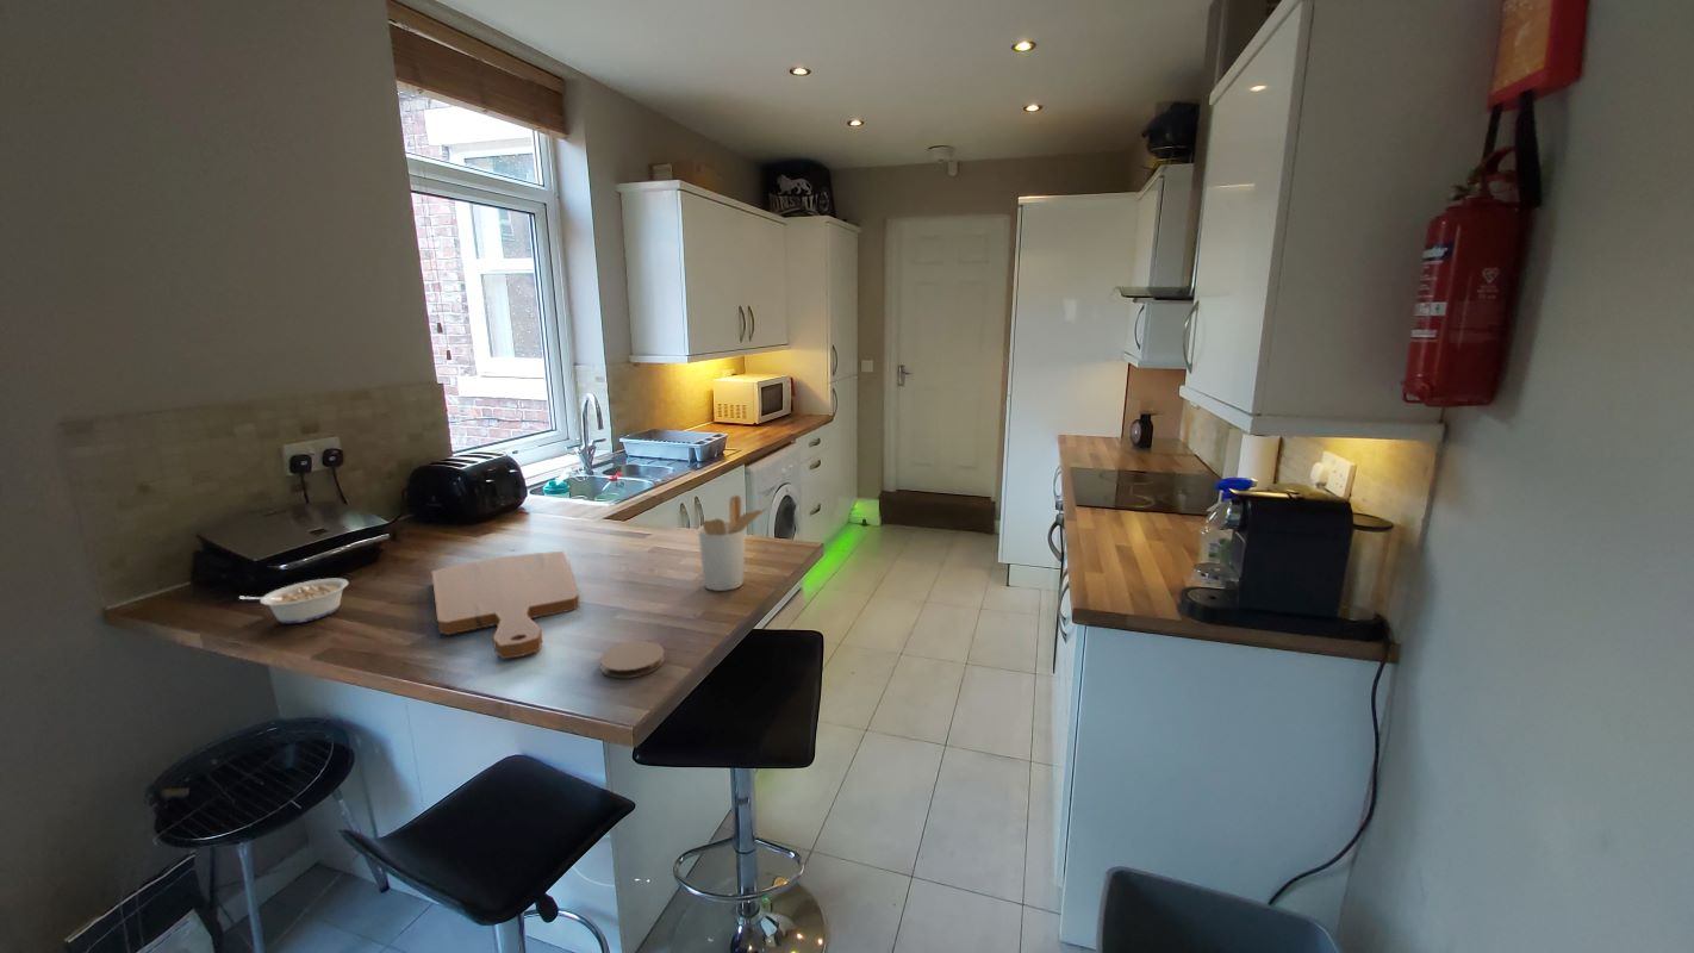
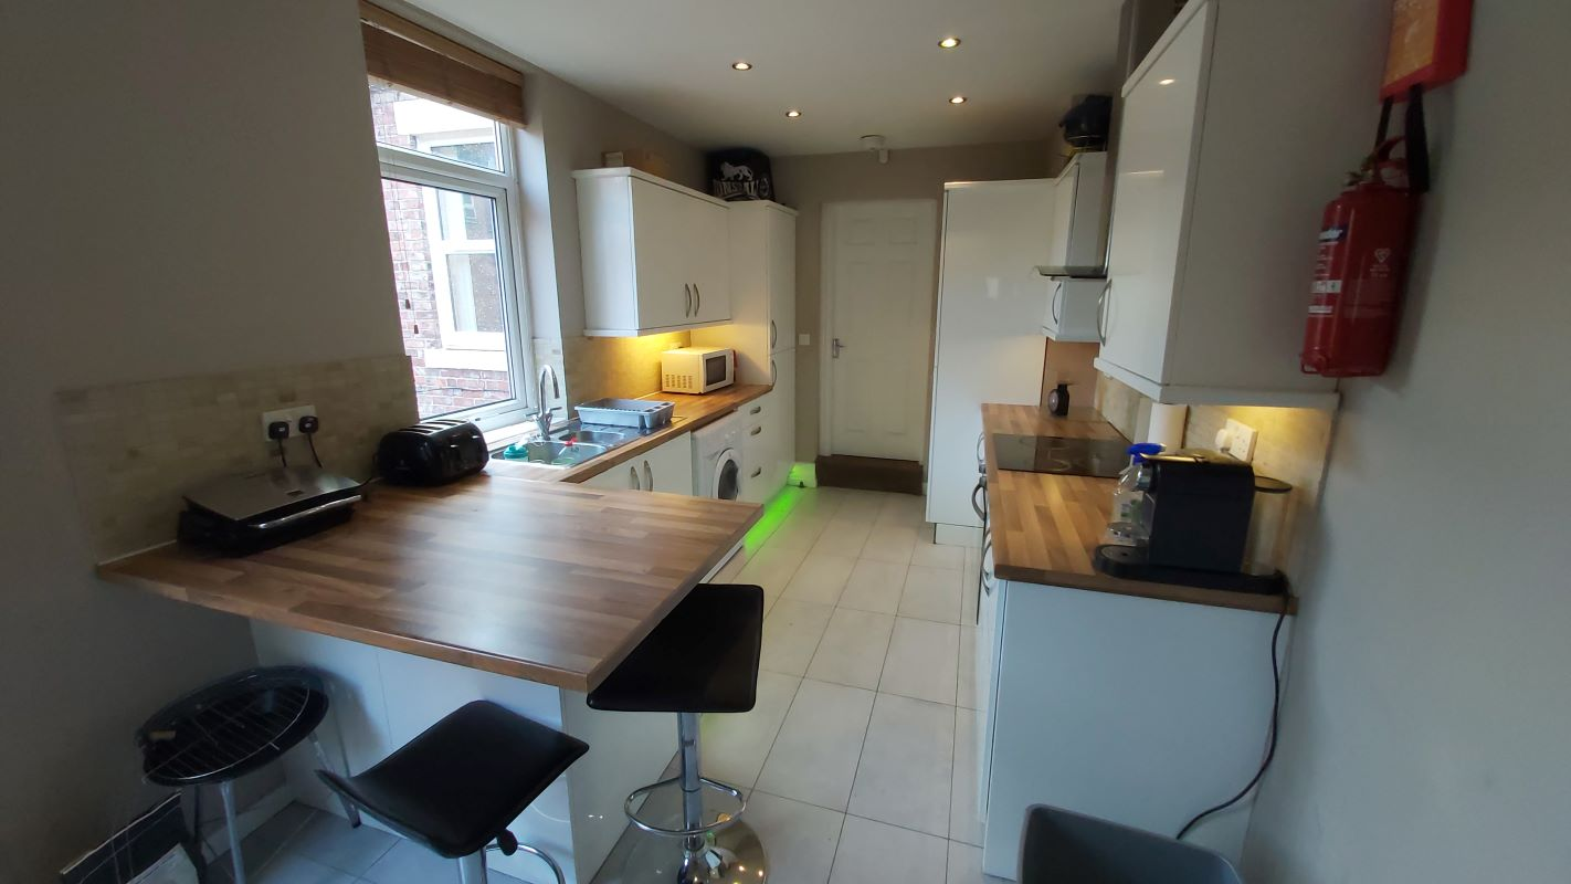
- cutting board [431,550,580,660]
- legume [238,578,349,624]
- coaster [599,640,666,679]
- utensil holder [697,494,770,592]
